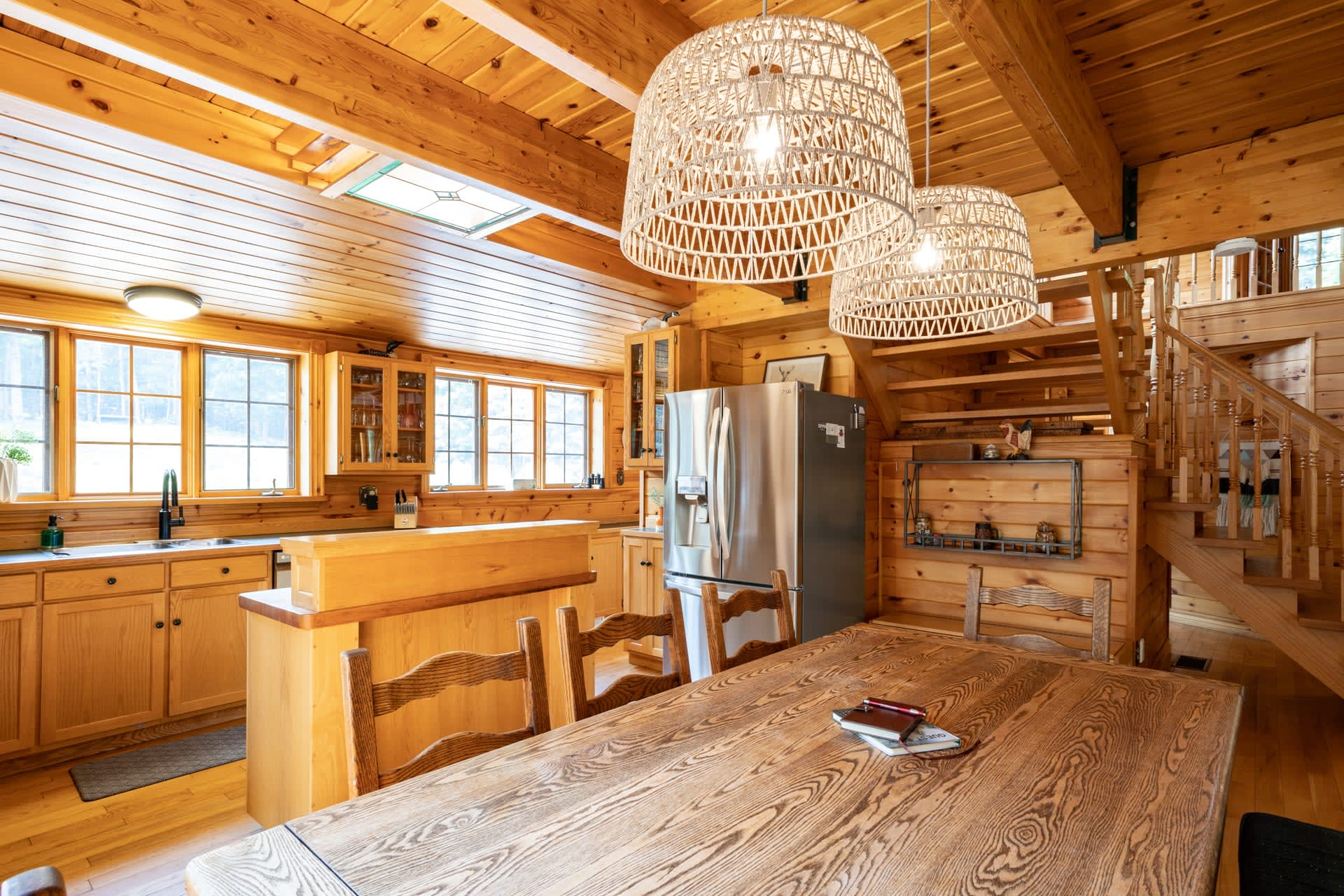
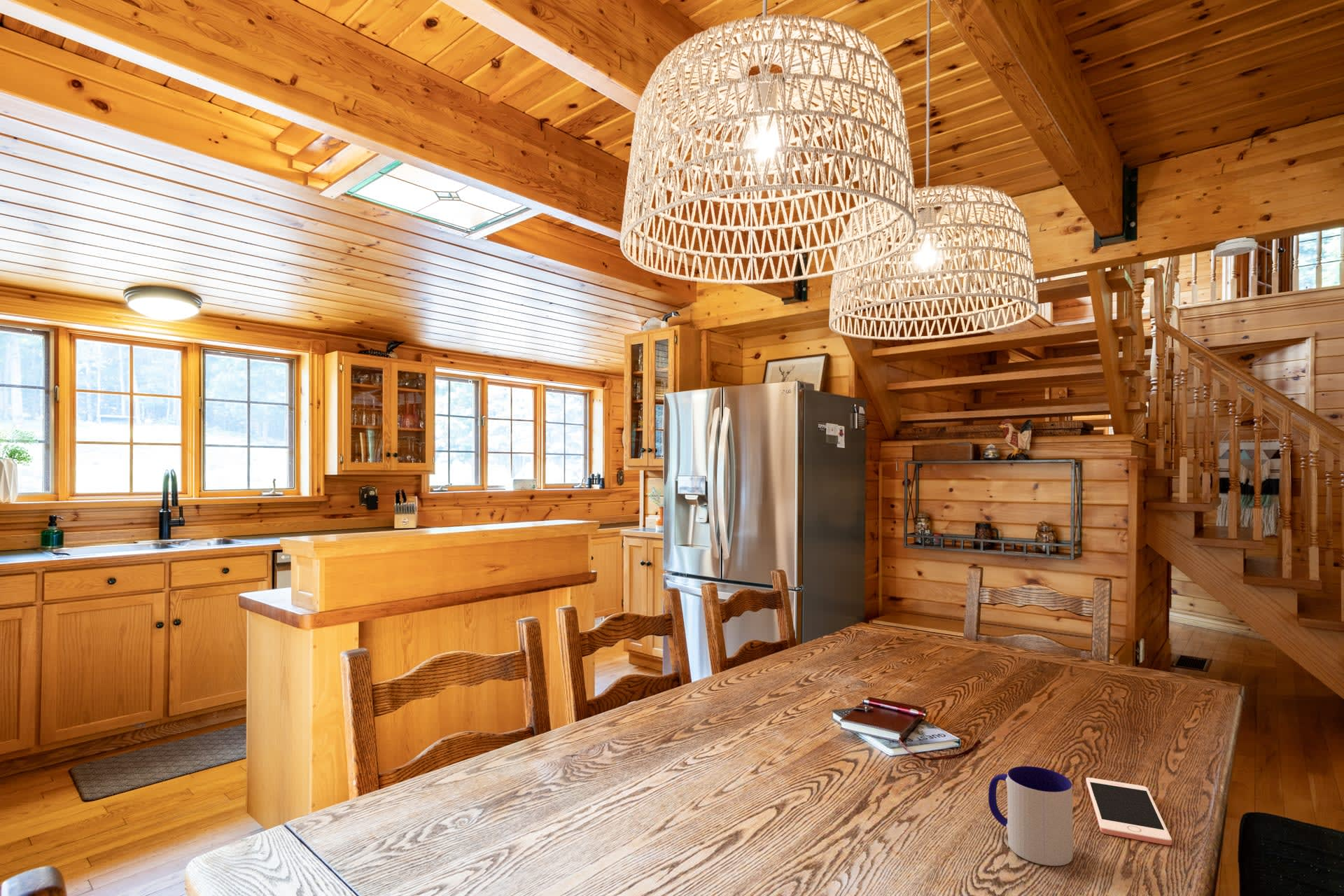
+ mug [988,766,1074,867]
+ cell phone [1085,777,1173,846]
